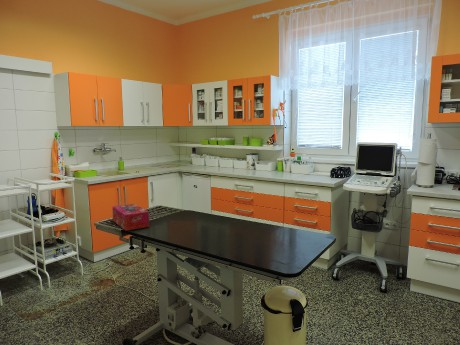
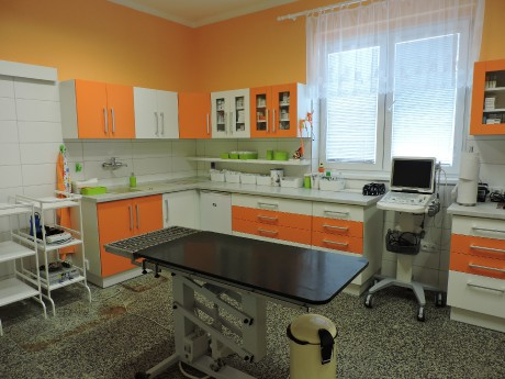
- tissue box [111,203,150,232]
